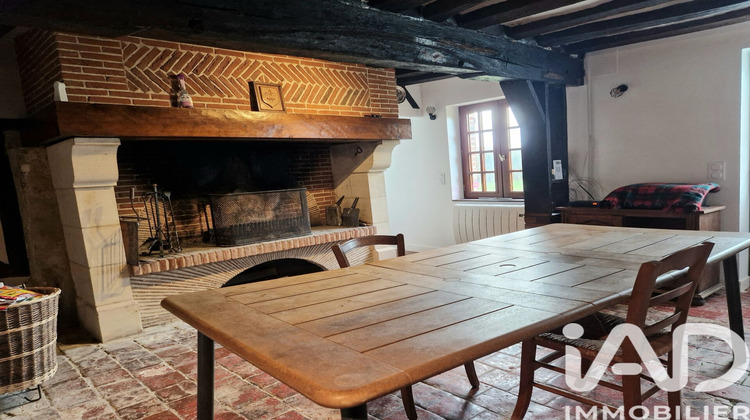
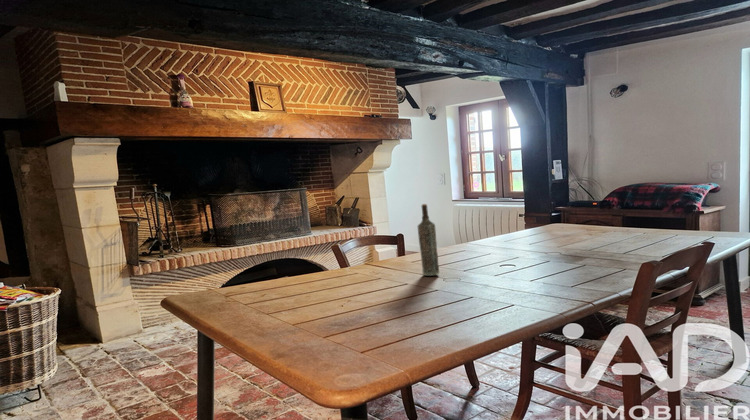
+ bottle [417,203,440,277]
